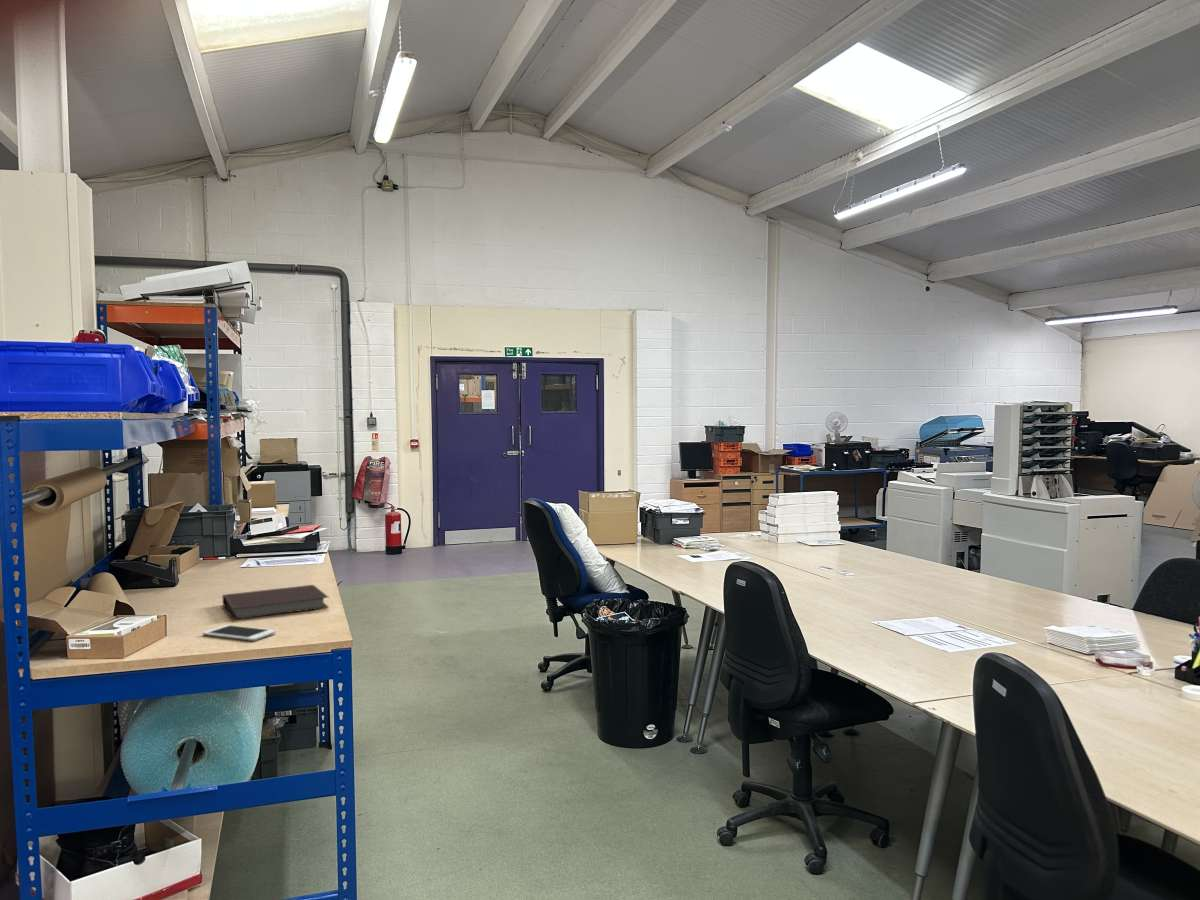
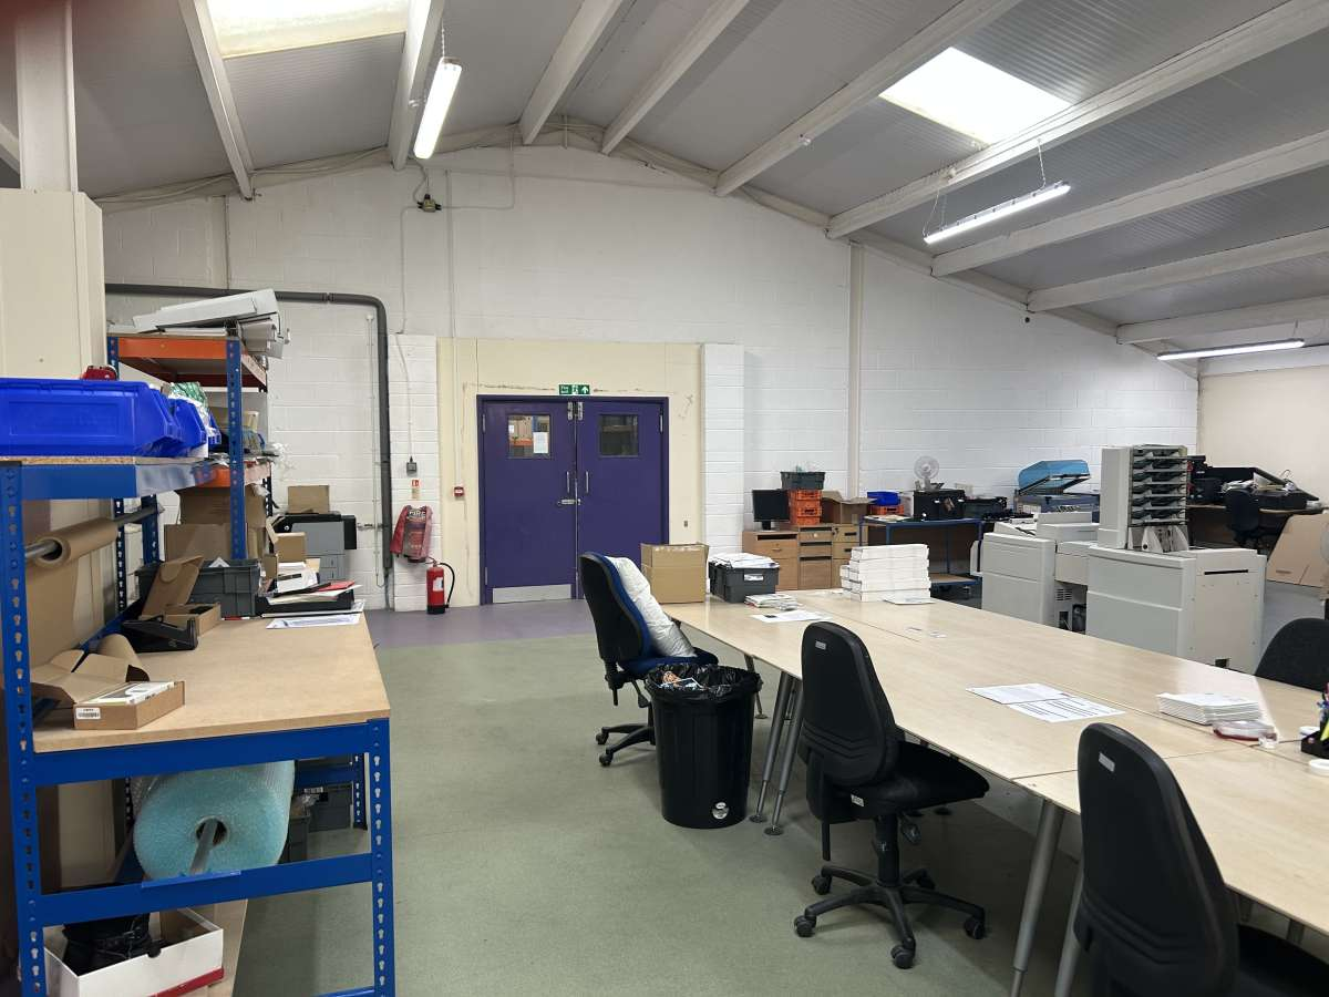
- cell phone [202,624,277,642]
- notebook [222,584,330,621]
